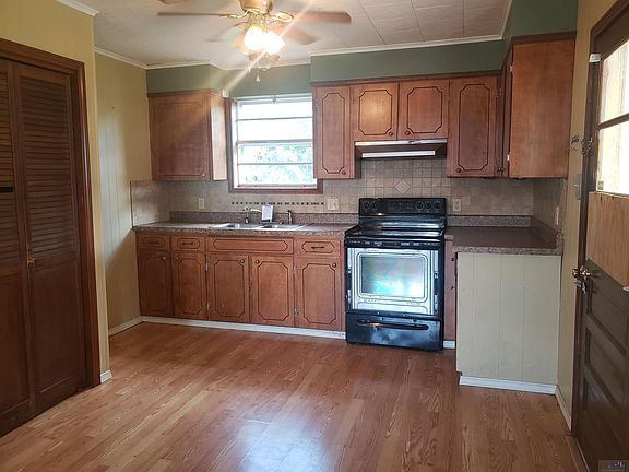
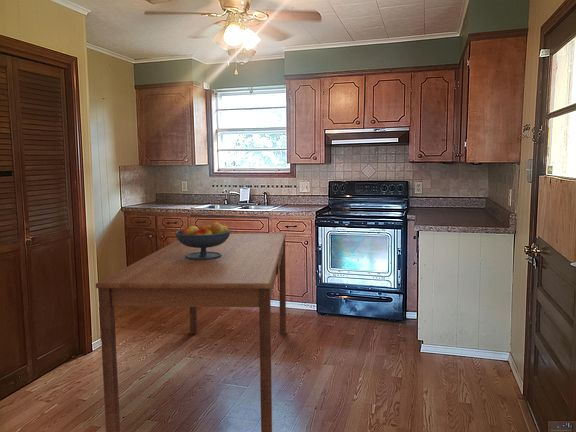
+ dining table [95,233,287,432]
+ fruit bowl [174,221,232,260]
